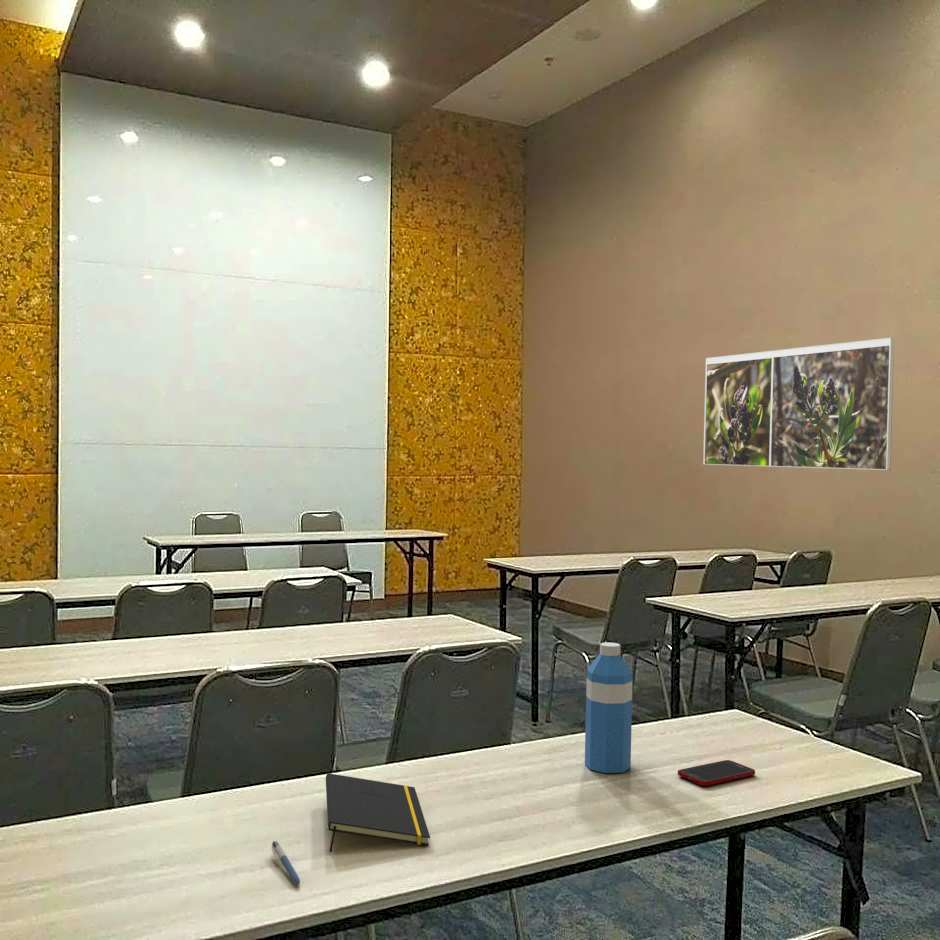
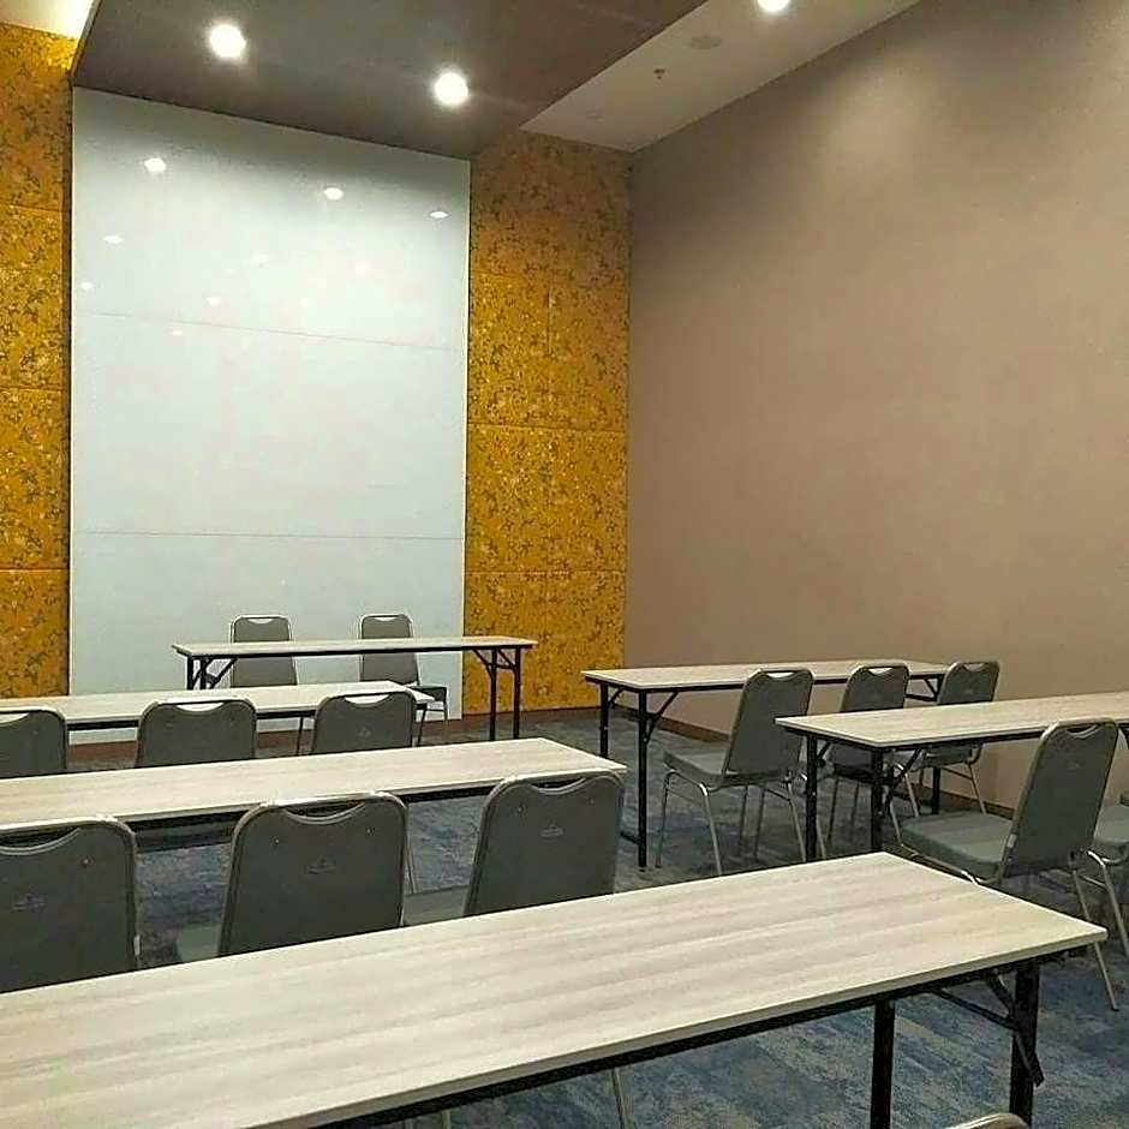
- pen [271,840,301,886]
- water bottle [584,642,634,774]
- notepad [325,772,431,853]
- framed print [702,337,895,471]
- cell phone [677,759,756,787]
